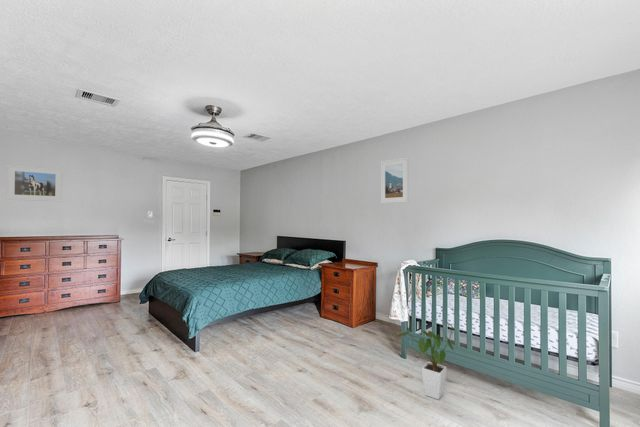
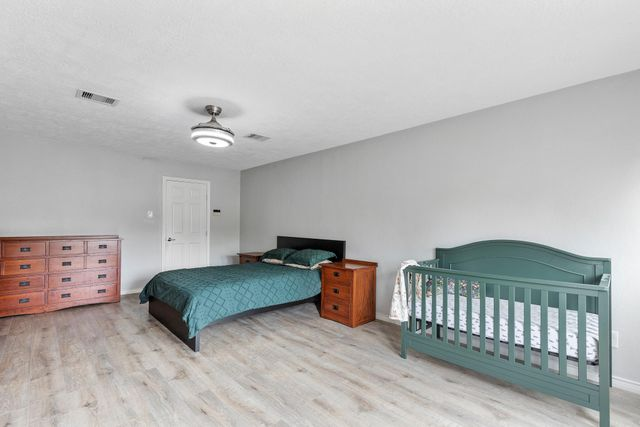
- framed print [380,156,409,204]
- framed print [6,164,63,203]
- house plant [396,321,455,400]
